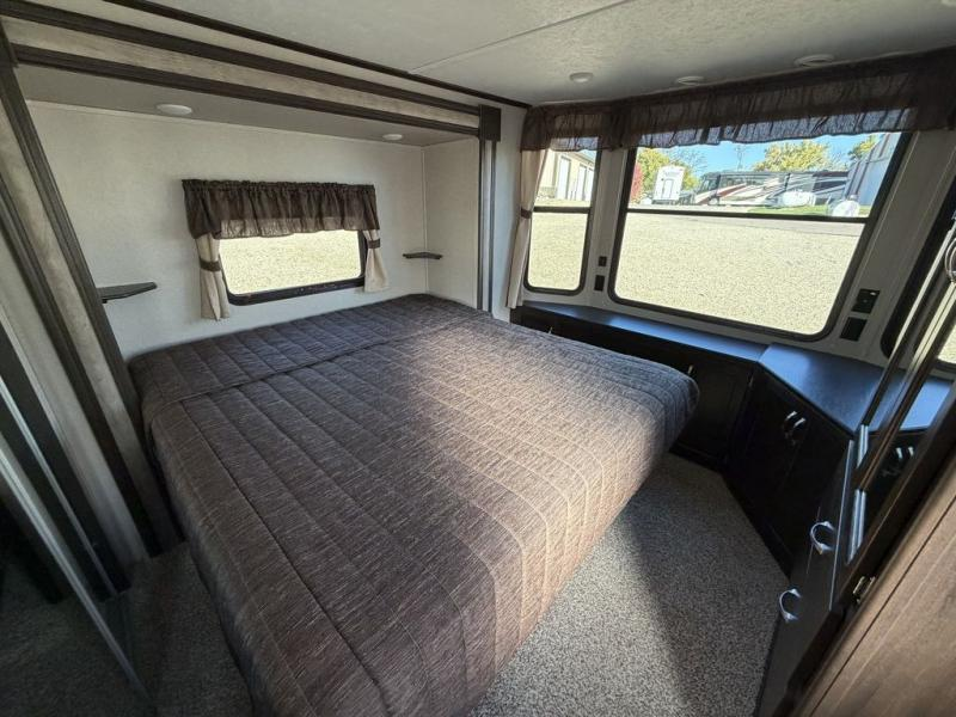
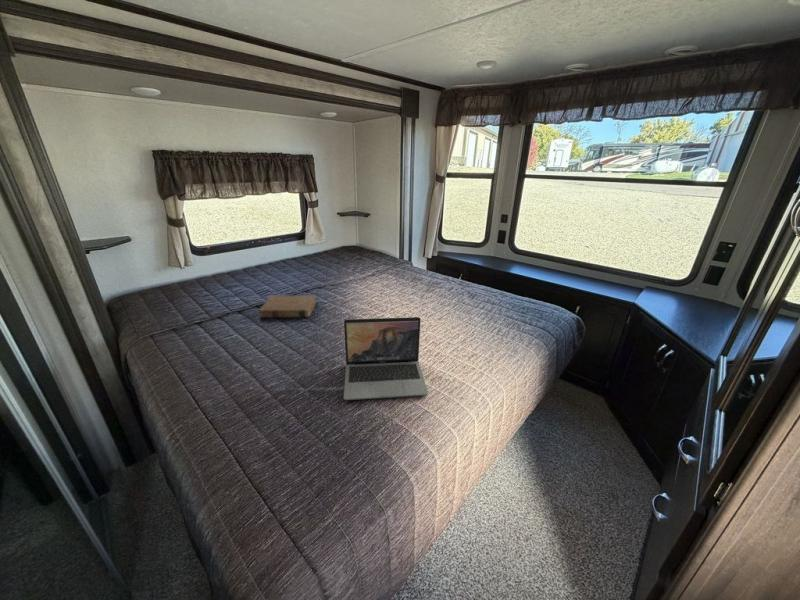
+ laptop [343,316,429,401]
+ book [259,295,317,319]
